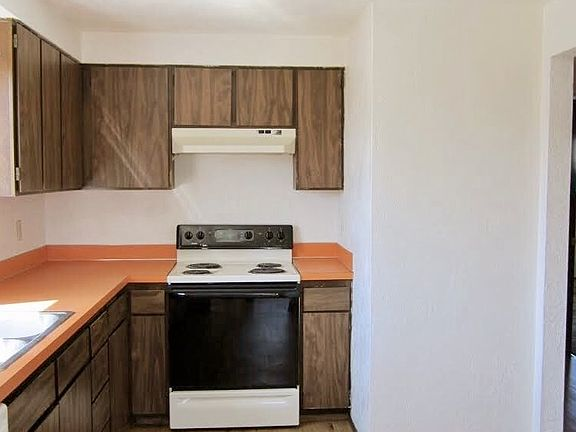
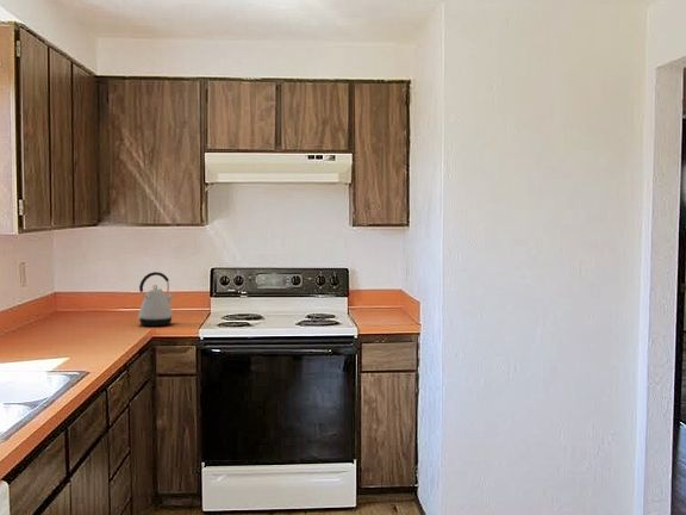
+ kettle [136,271,175,327]
